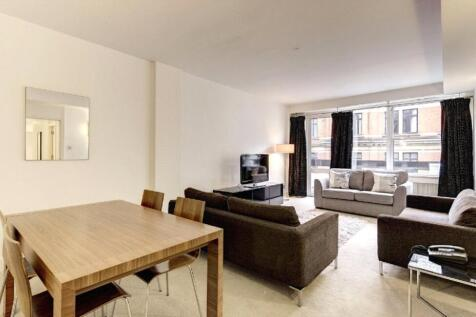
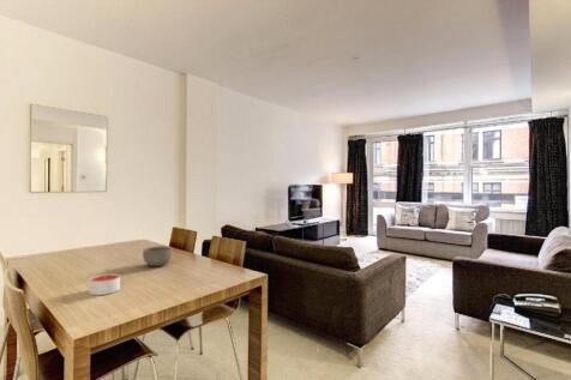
+ candle [89,272,121,296]
+ bowl [142,245,174,267]
